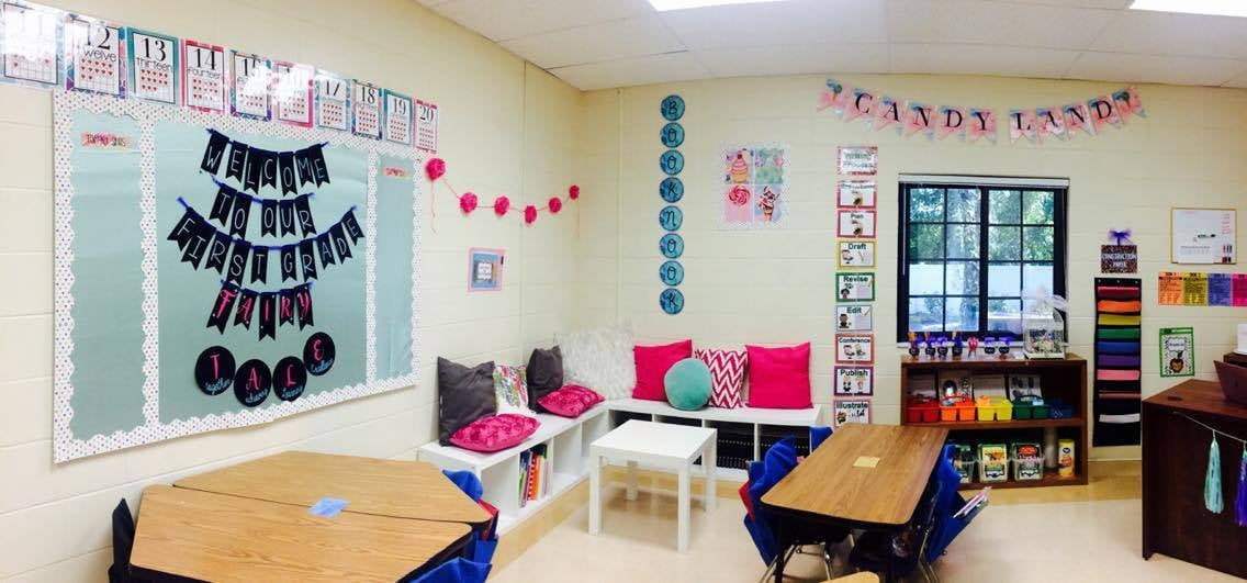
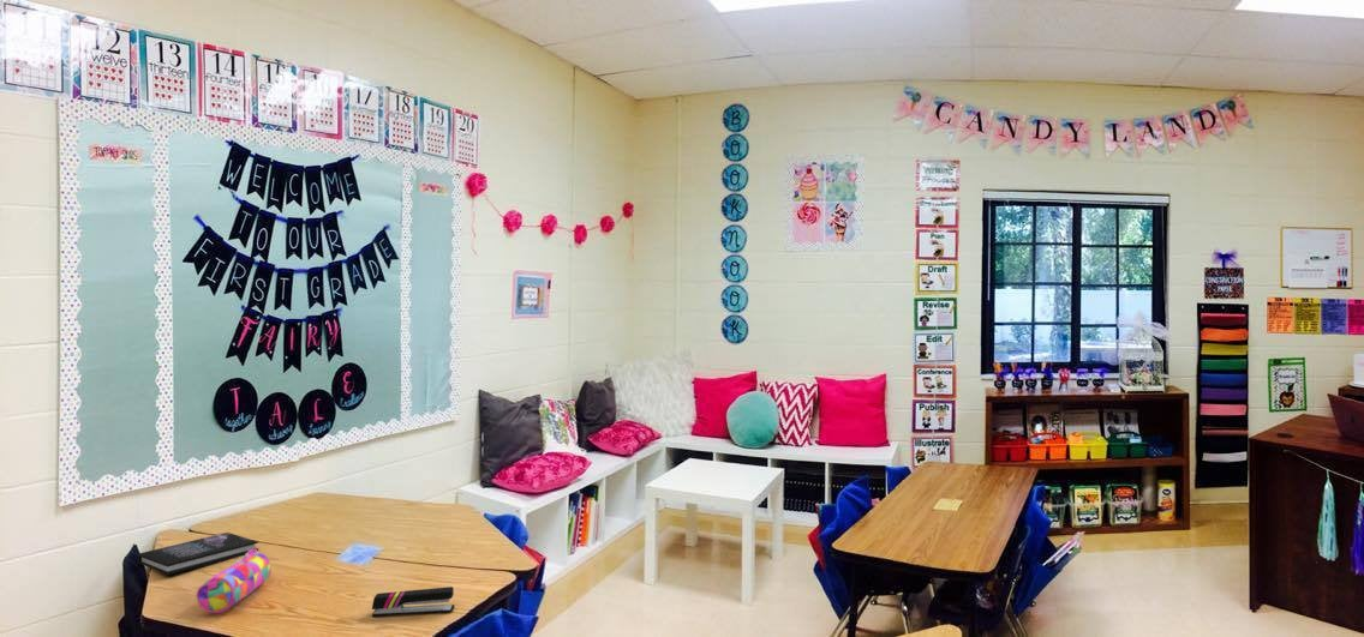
+ stapler [371,585,455,618]
+ pencil case [196,549,273,614]
+ book [137,531,259,576]
